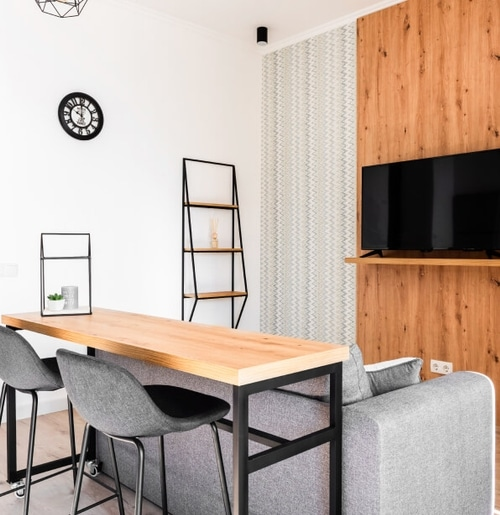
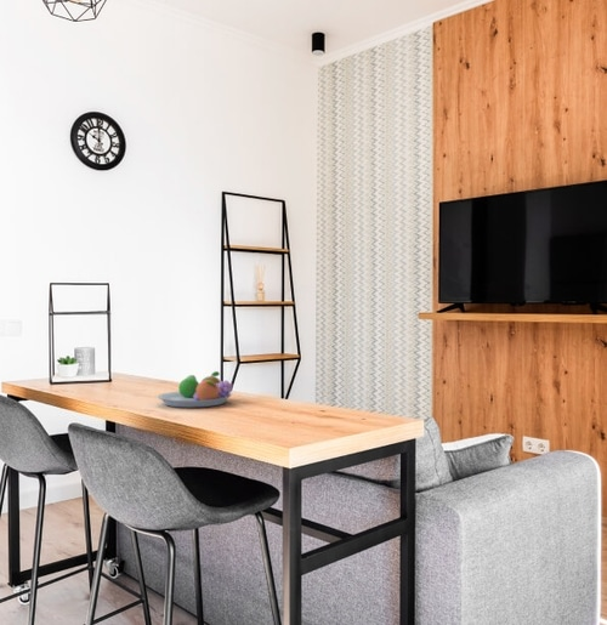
+ fruit bowl [157,370,234,409]
